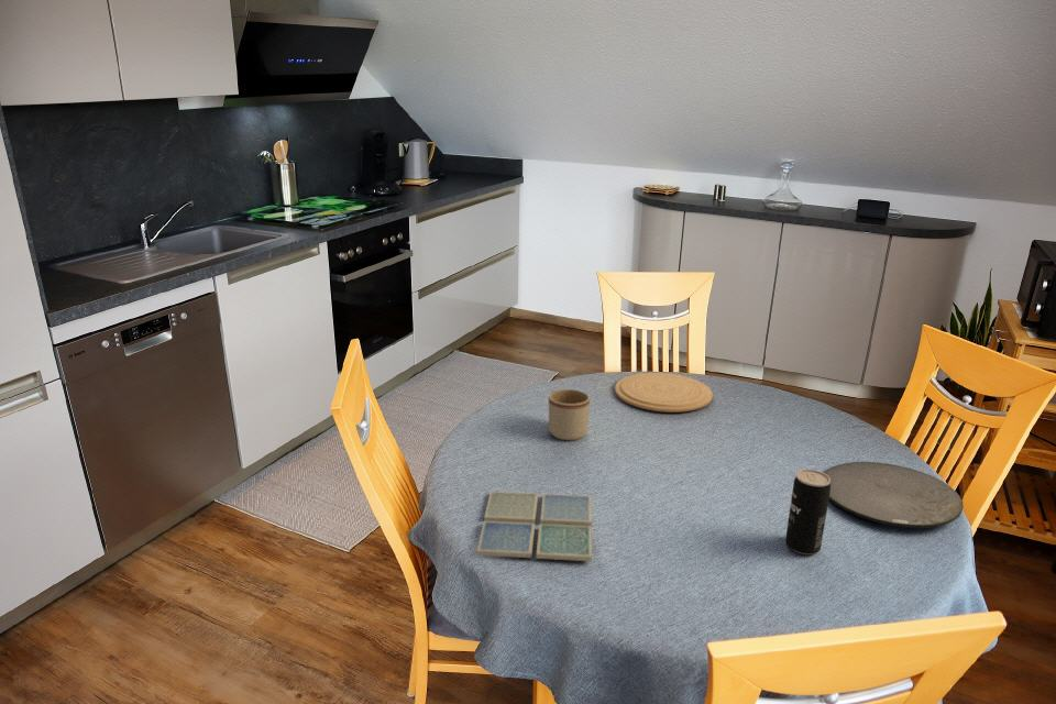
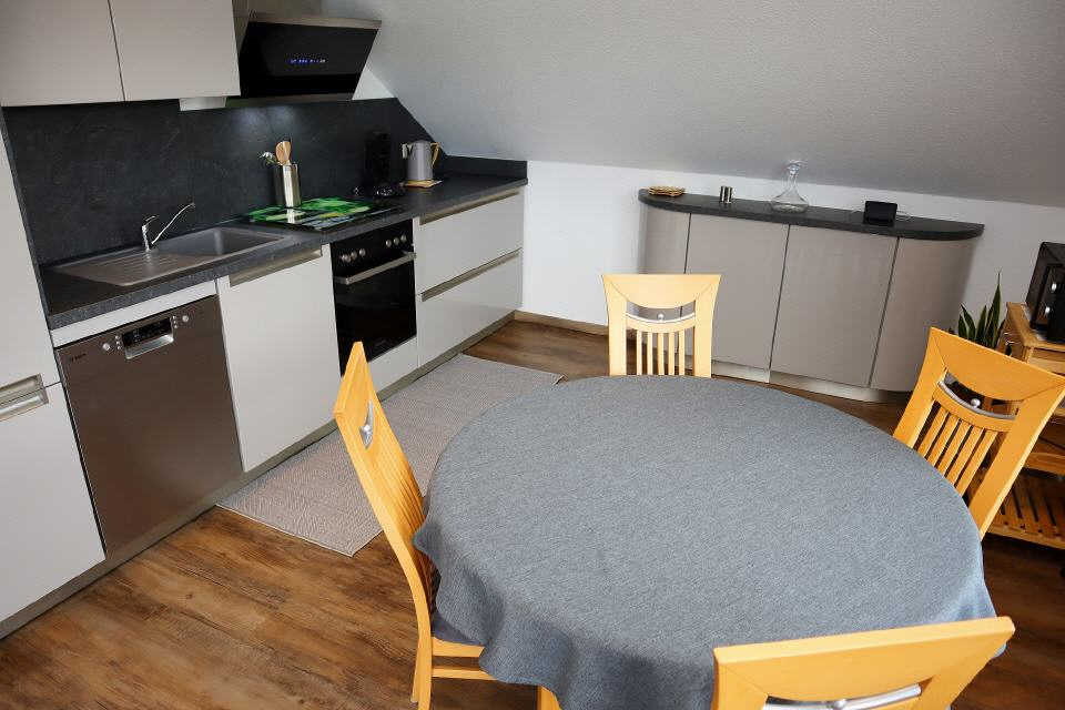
- mug [548,388,591,441]
- beverage can [784,469,831,556]
- drink coaster [475,491,593,562]
- plate [614,372,714,414]
- plate [823,461,965,529]
